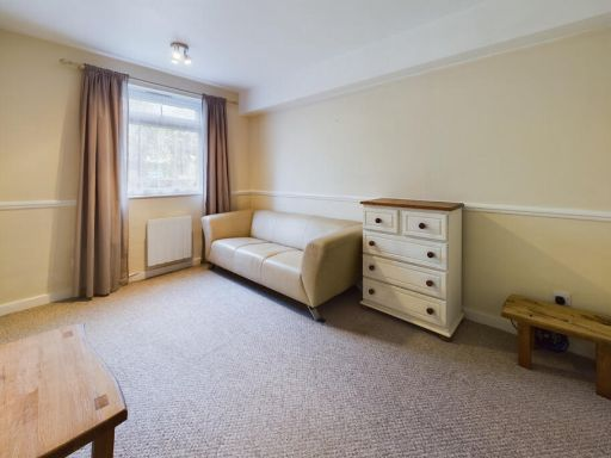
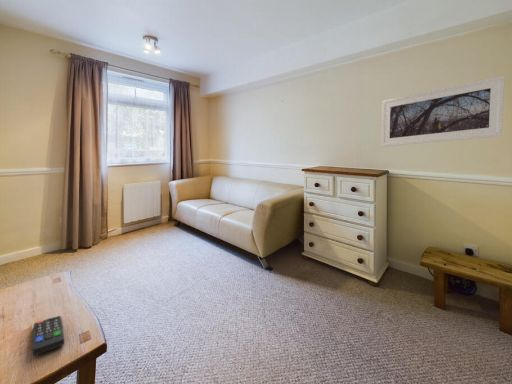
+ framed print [380,75,506,148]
+ remote control [31,315,65,356]
